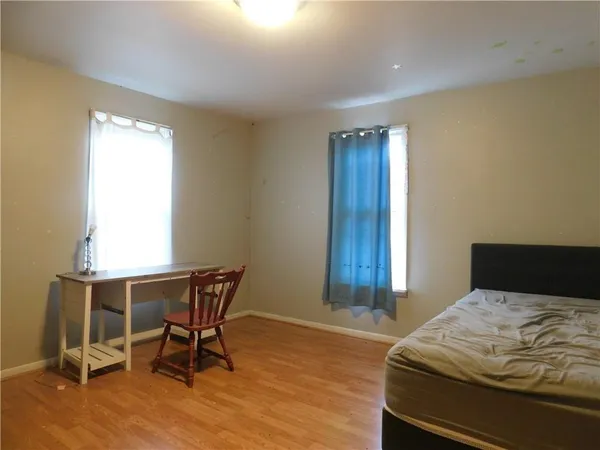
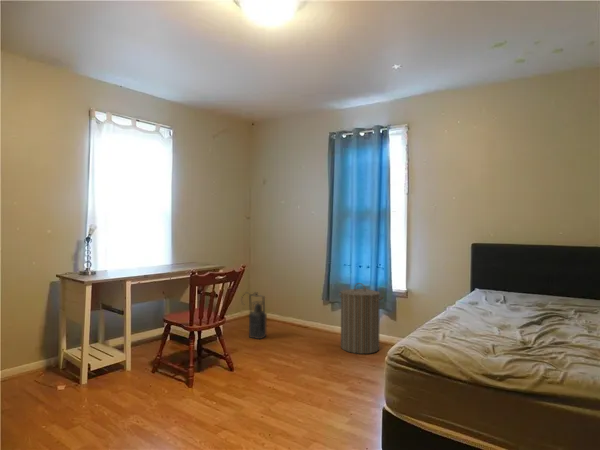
+ lantern [240,291,268,340]
+ laundry hamper [338,282,384,355]
